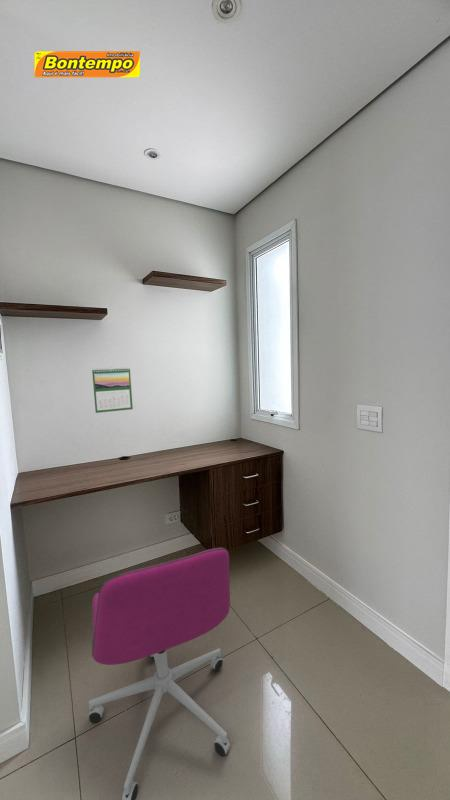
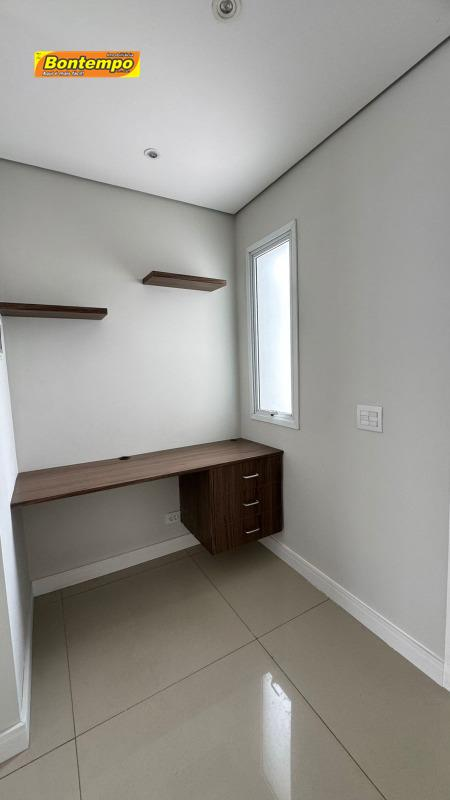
- office chair [87,547,231,800]
- calendar [91,366,134,414]
